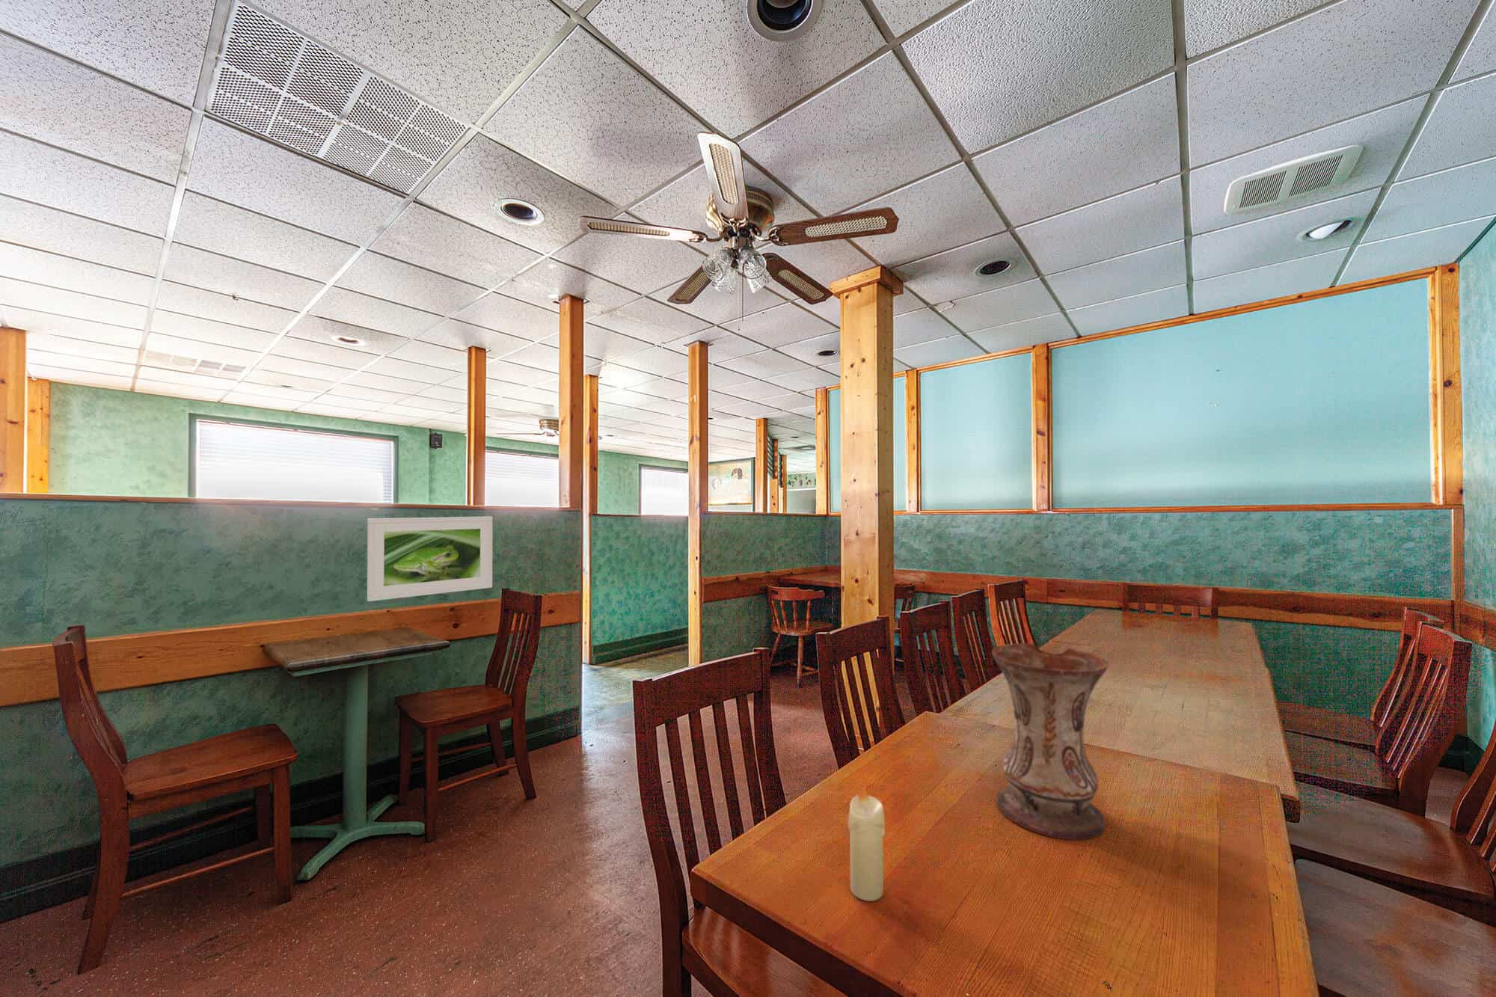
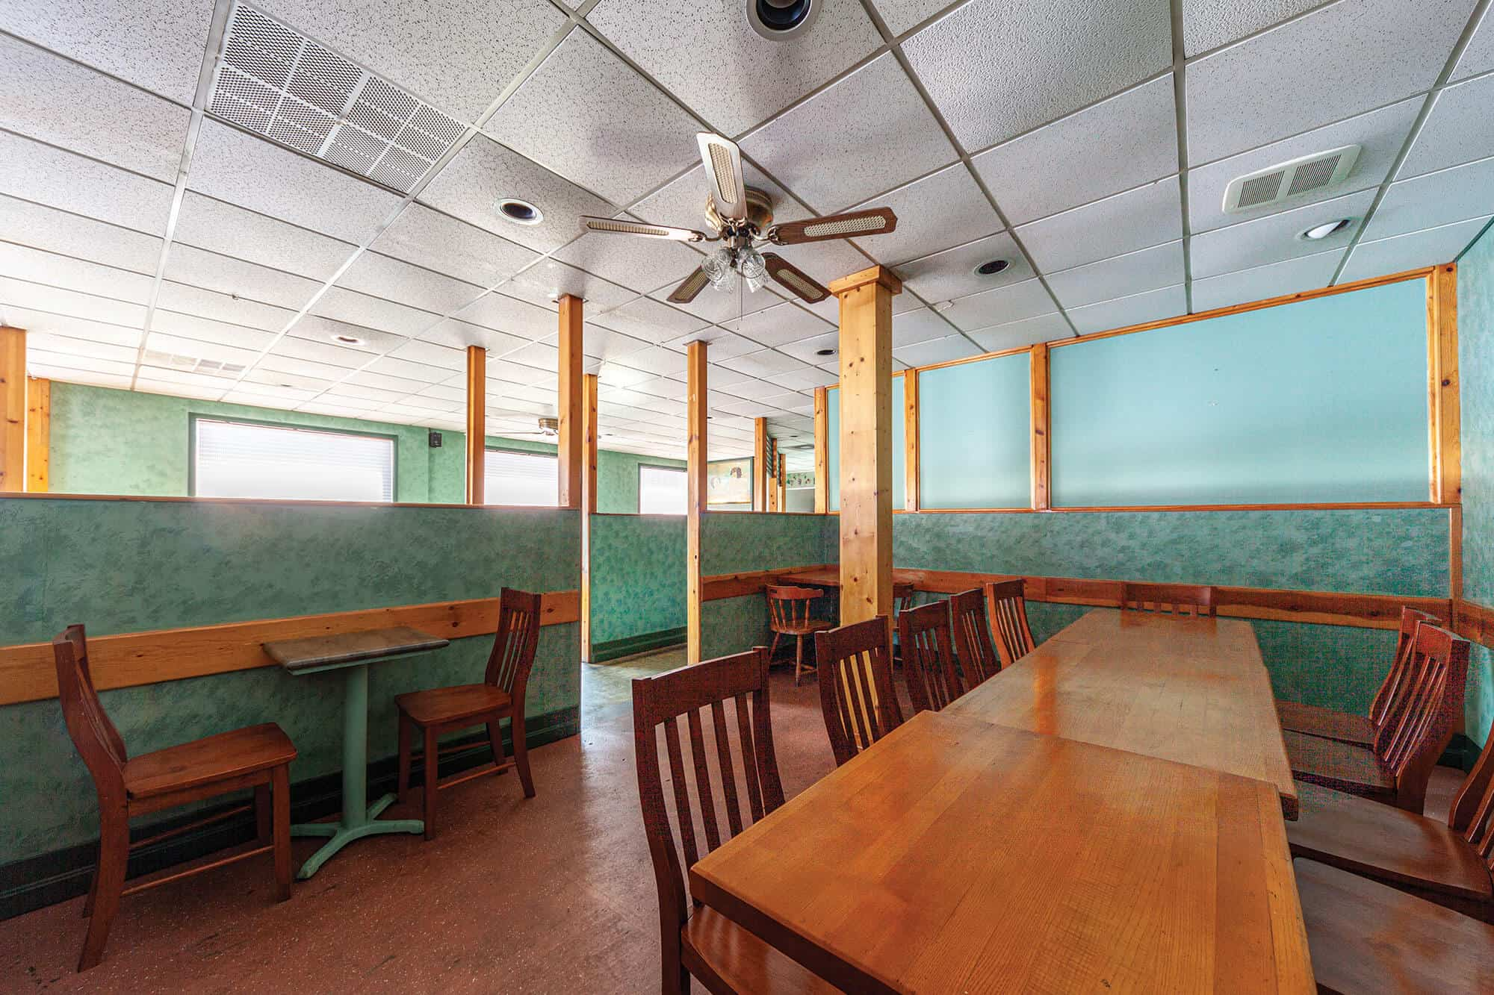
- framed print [367,516,494,602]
- vase [991,642,1109,841]
- candle [848,783,885,902]
